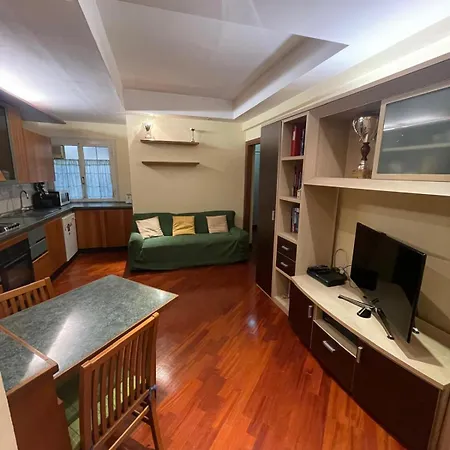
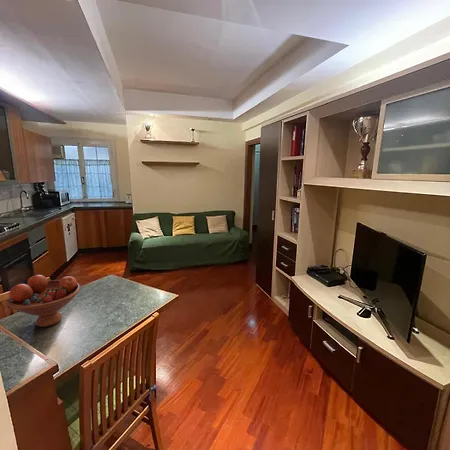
+ fruit bowl [5,274,82,328]
